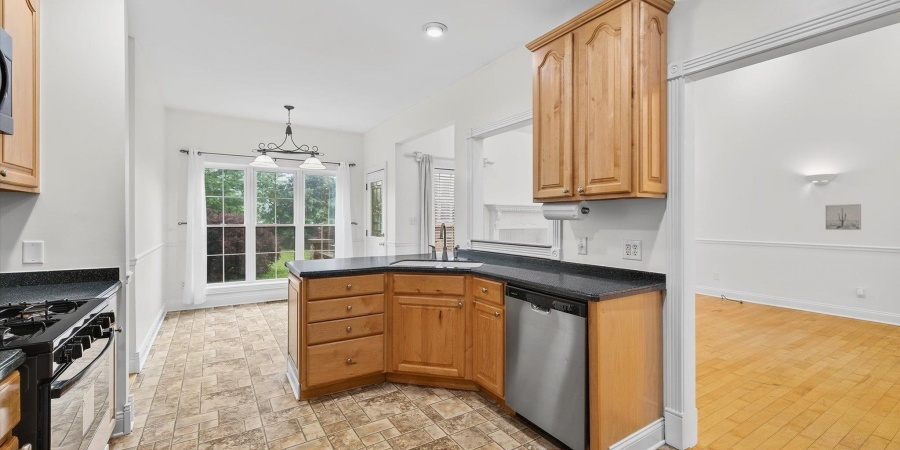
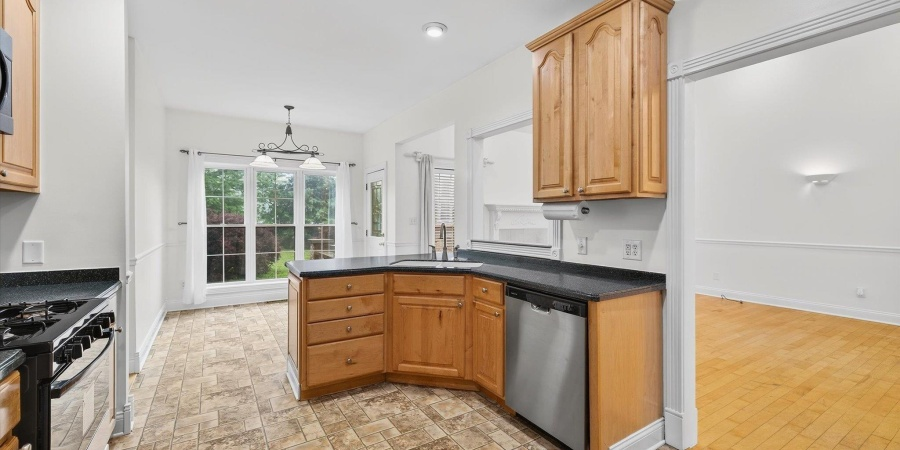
- wall art [824,203,862,231]
